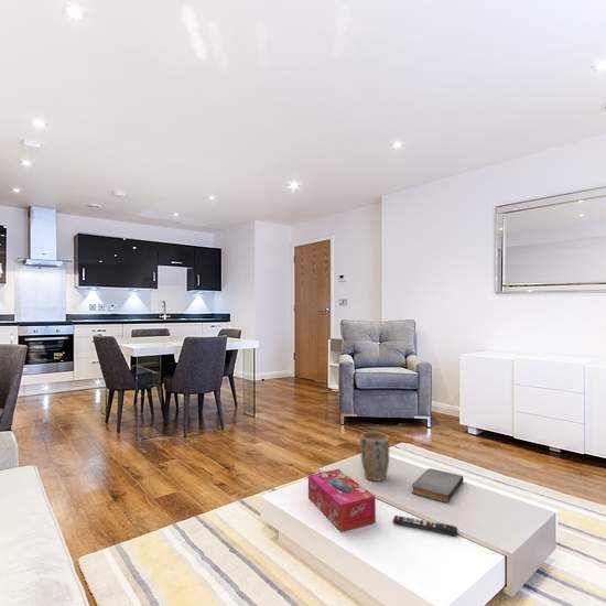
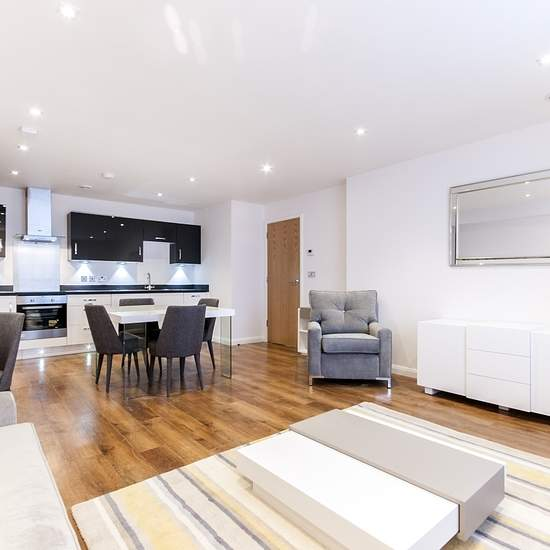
- book [411,467,465,504]
- remote control [392,515,458,538]
- tissue box [307,468,377,532]
- plant pot [359,431,390,481]
